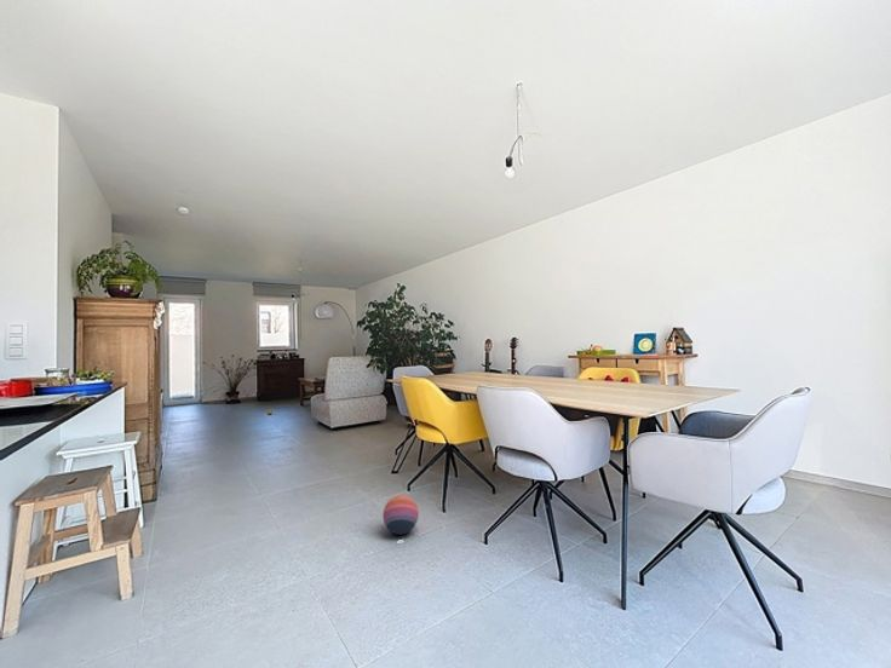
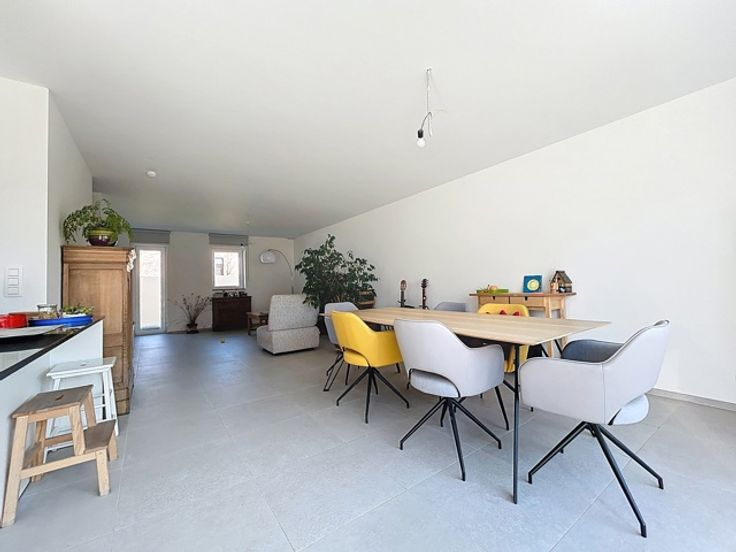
- ball [381,494,420,536]
